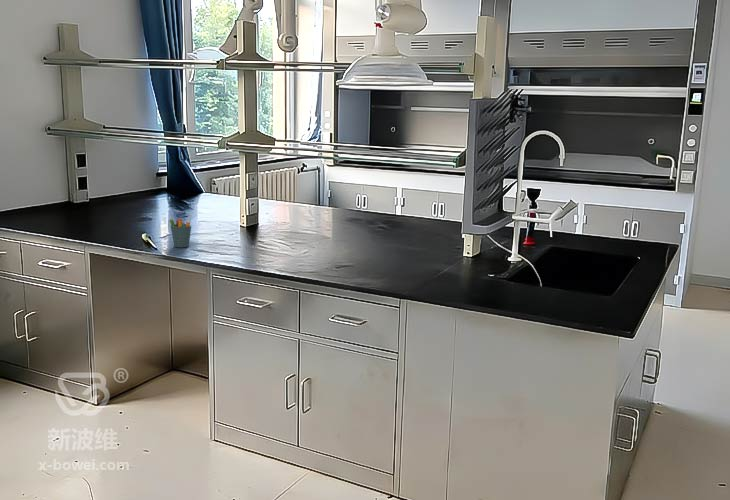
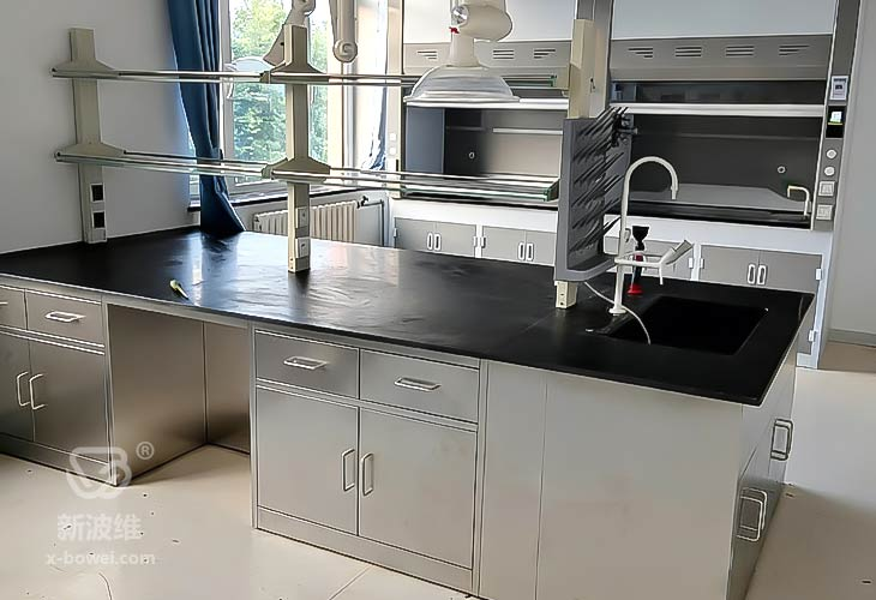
- pen holder [169,213,193,248]
